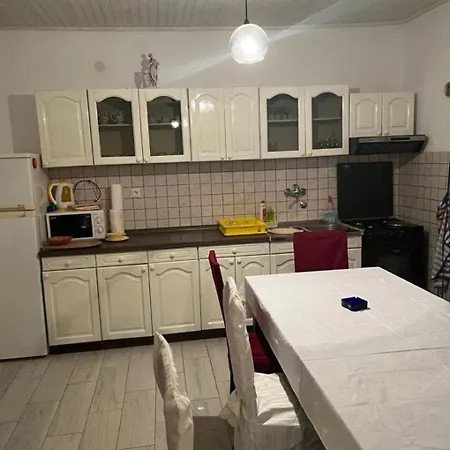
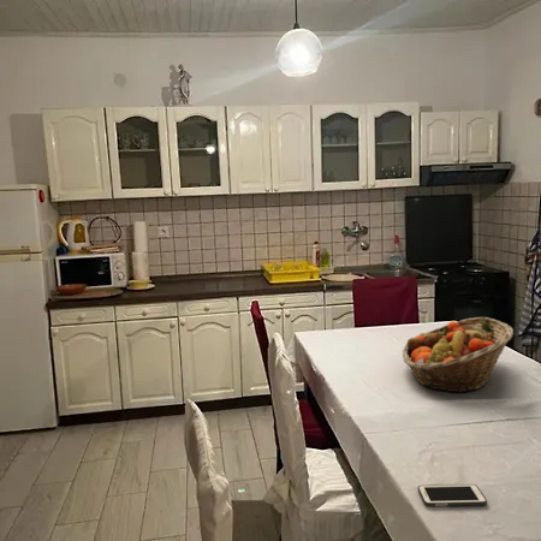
+ fruit basket [402,316,515,394]
+ cell phone [417,483,488,507]
